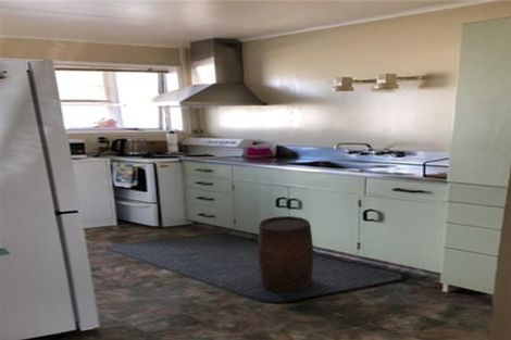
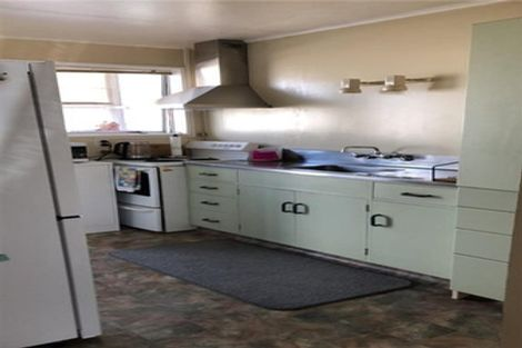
- stool [257,215,315,293]
